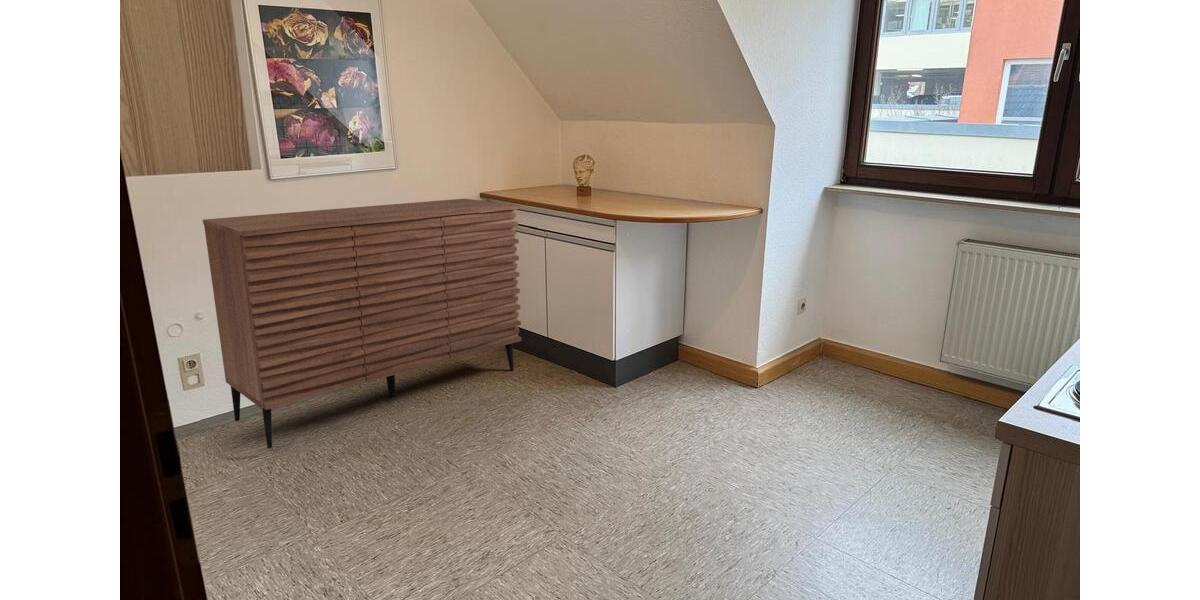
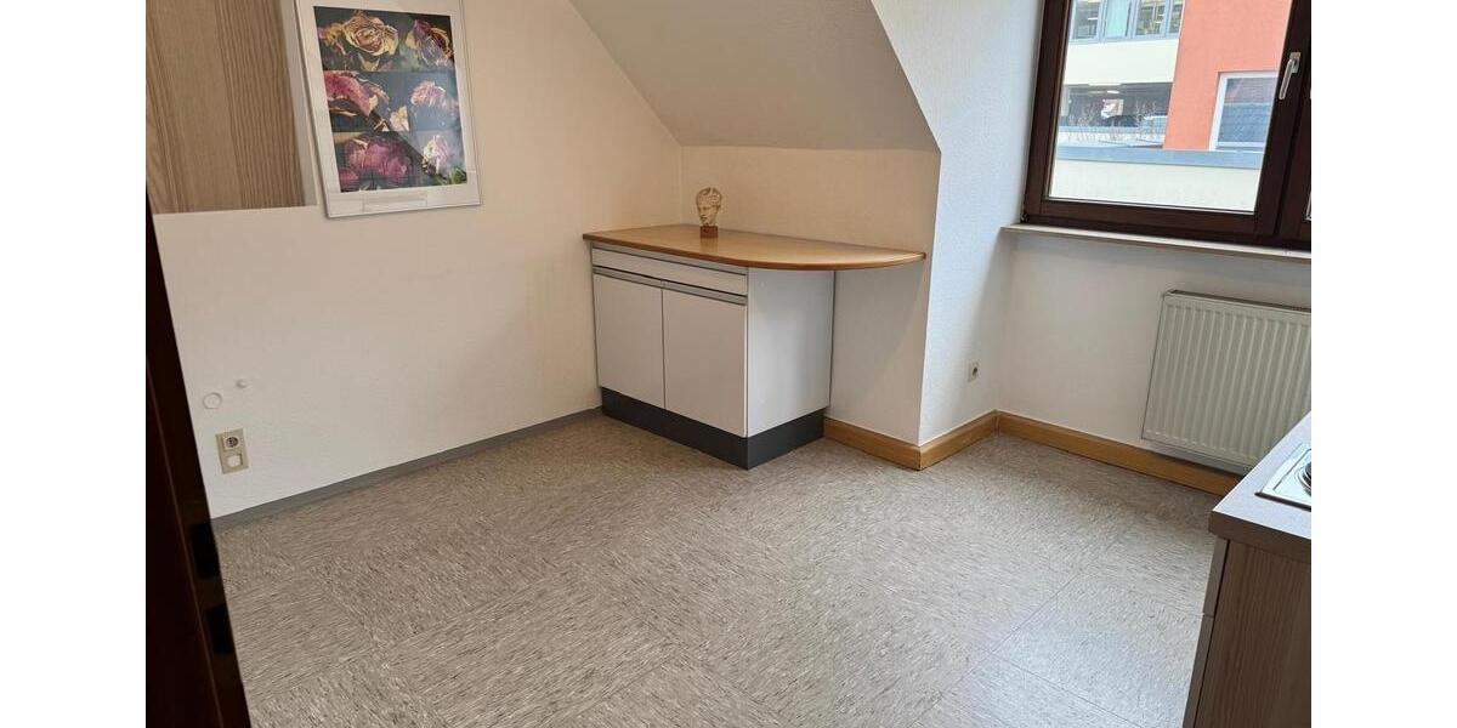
- sideboard [202,198,522,449]
